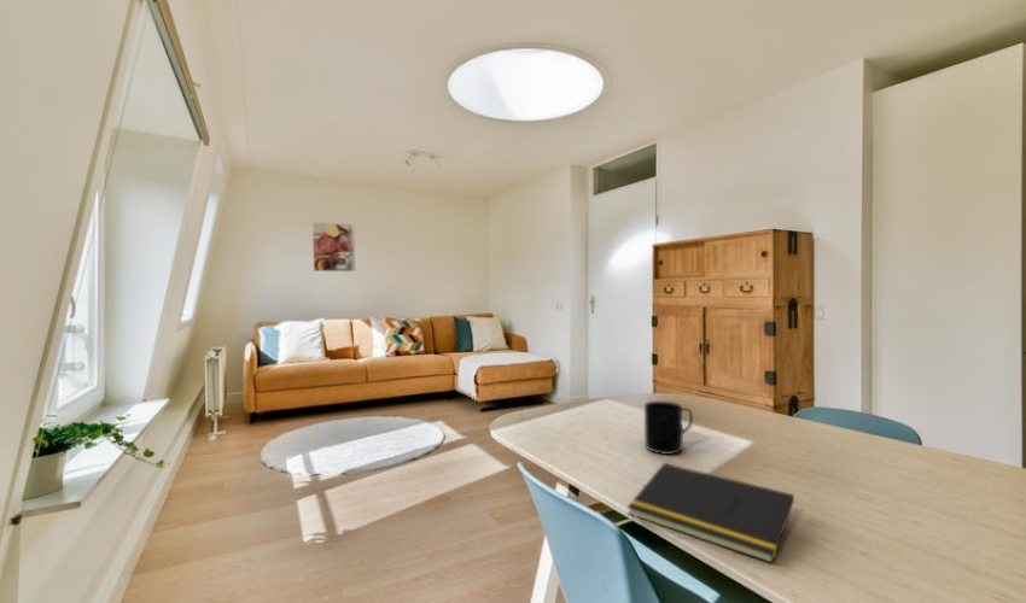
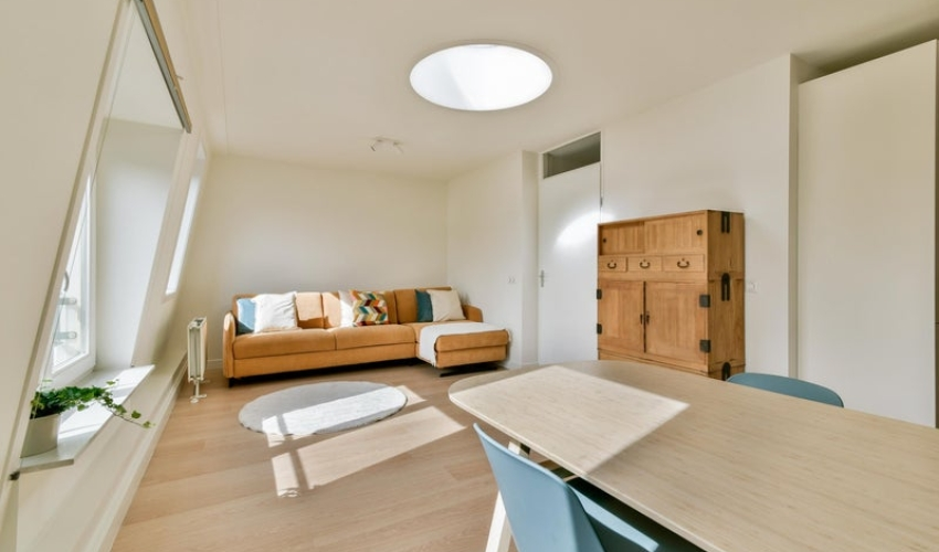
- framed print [311,221,356,273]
- mug [643,400,694,456]
- notepad [626,462,795,564]
